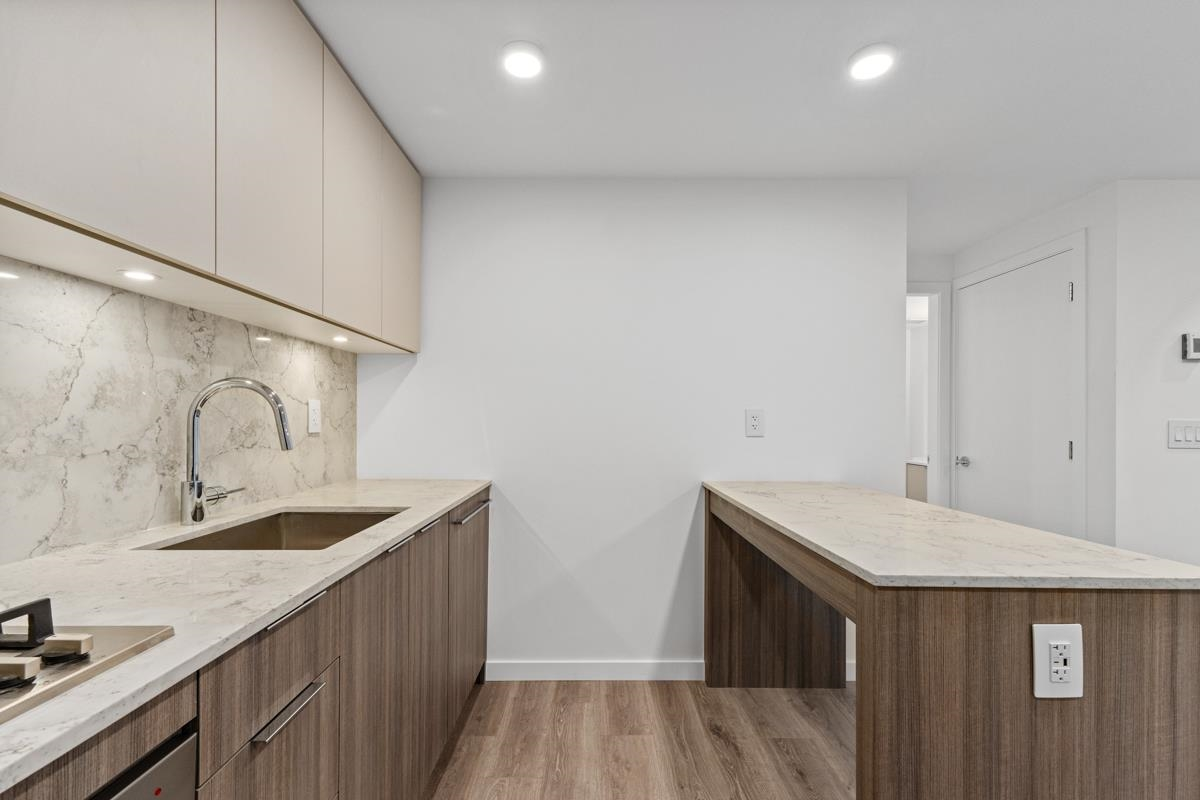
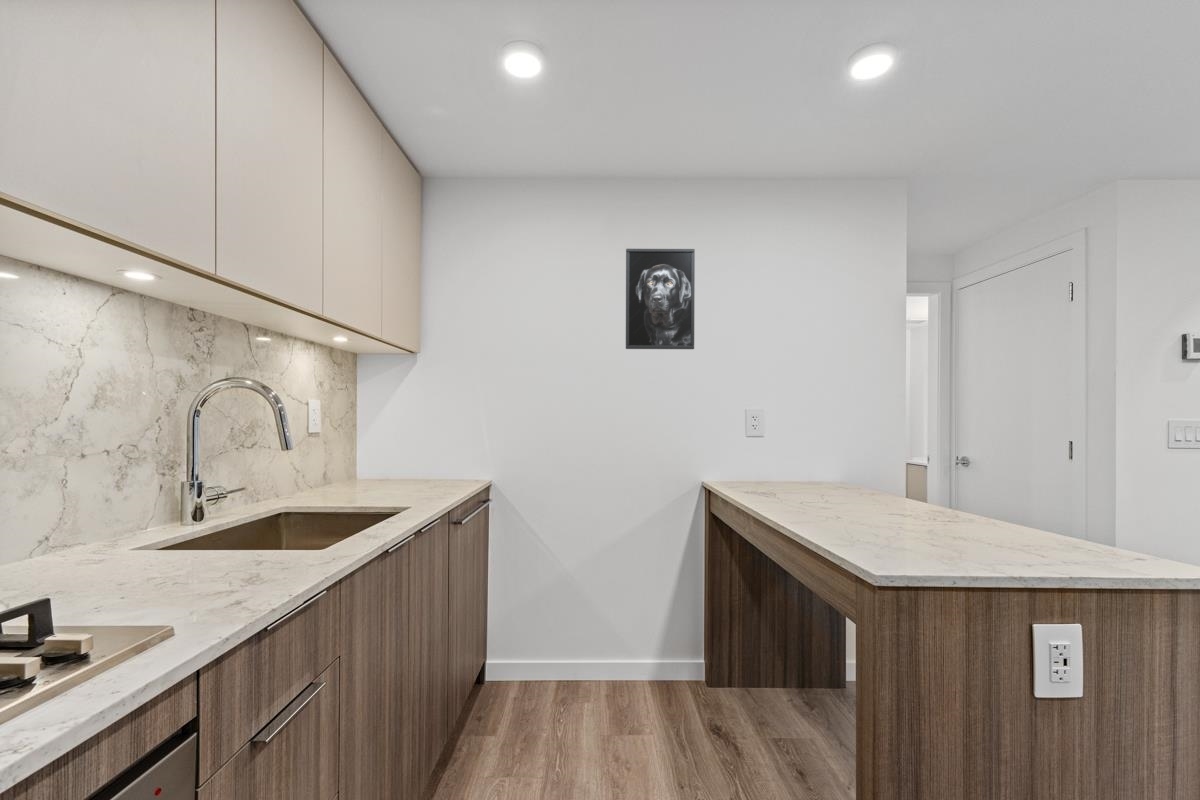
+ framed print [625,248,696,350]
